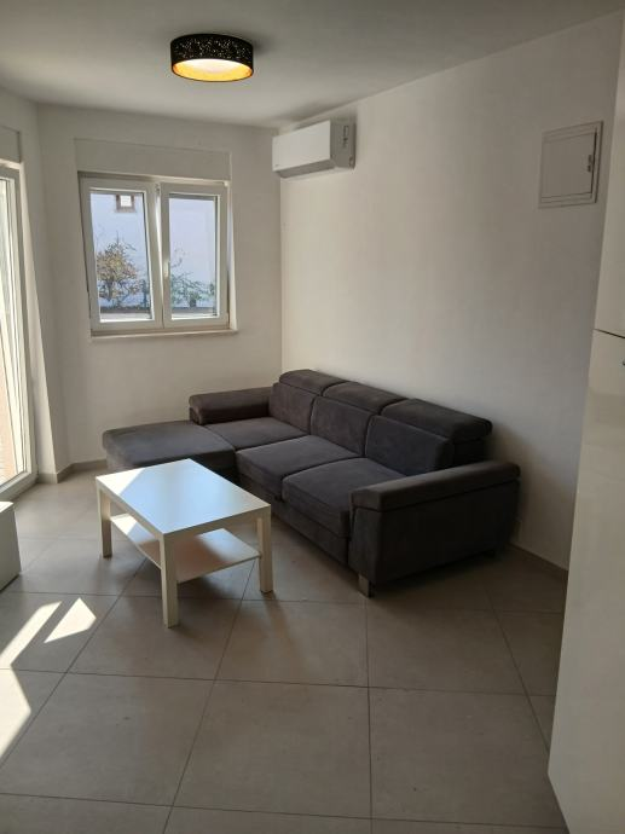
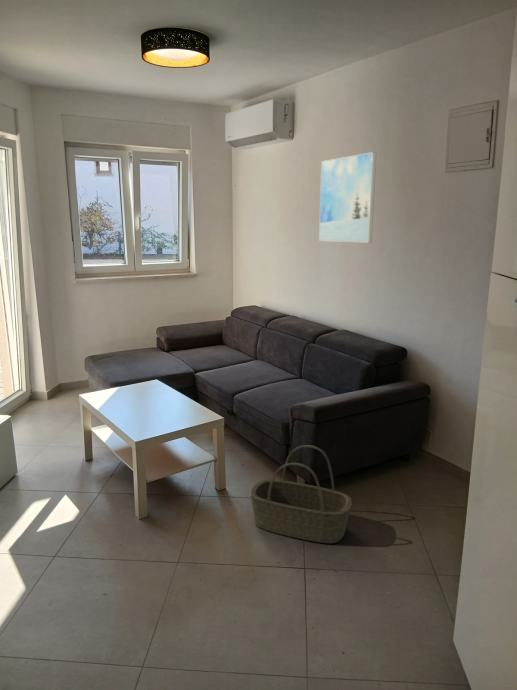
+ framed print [318,151,377,243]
+ basket [250,444,352,544]
